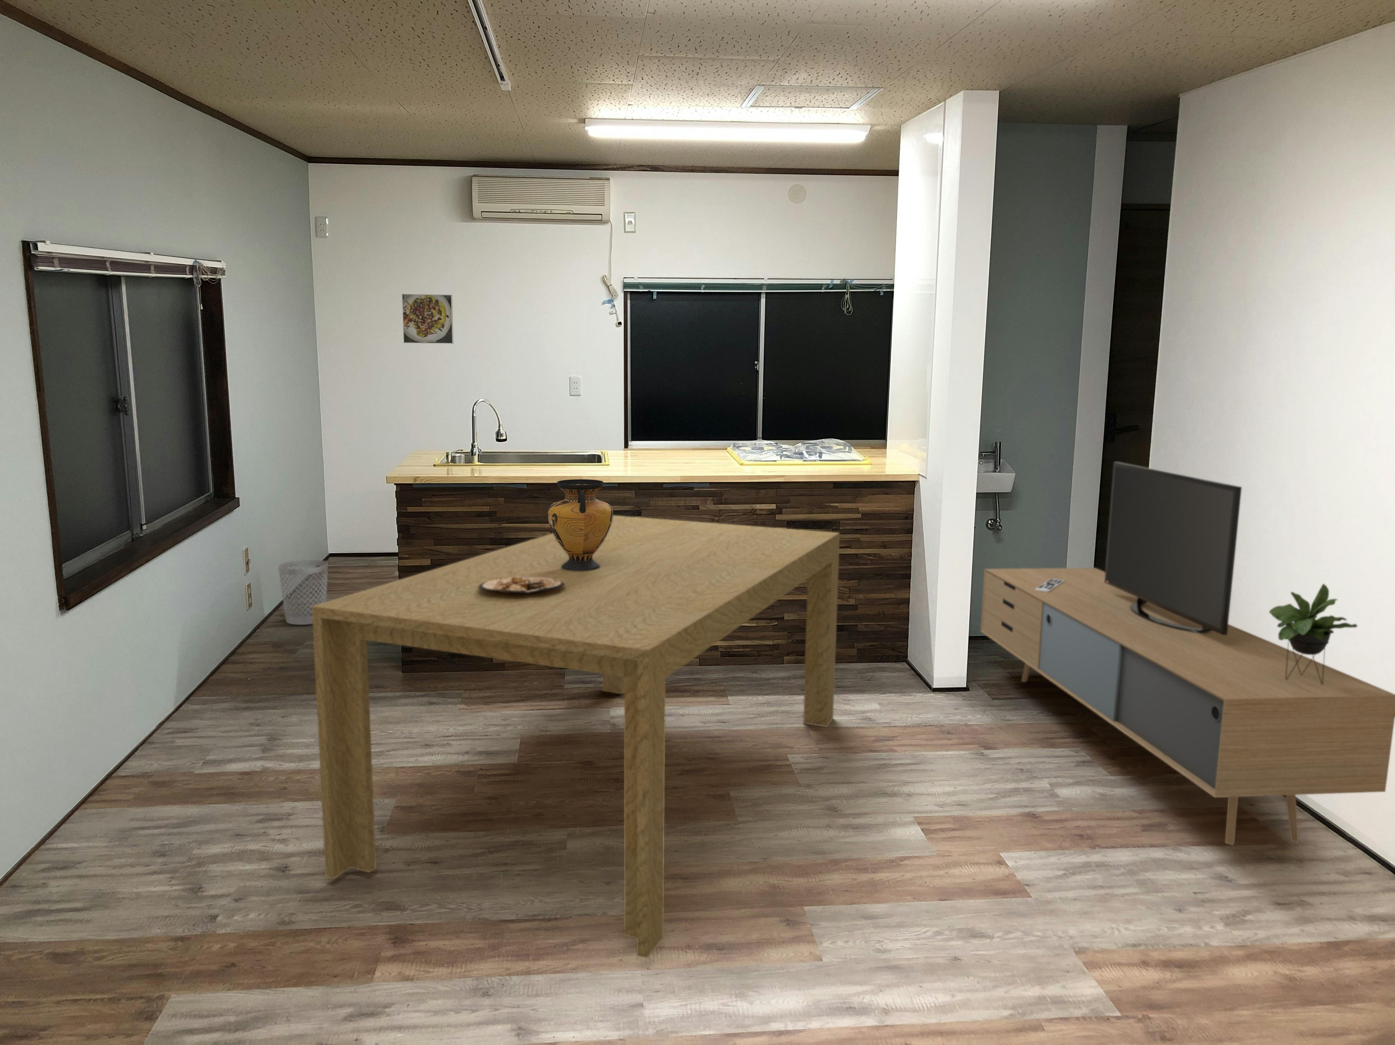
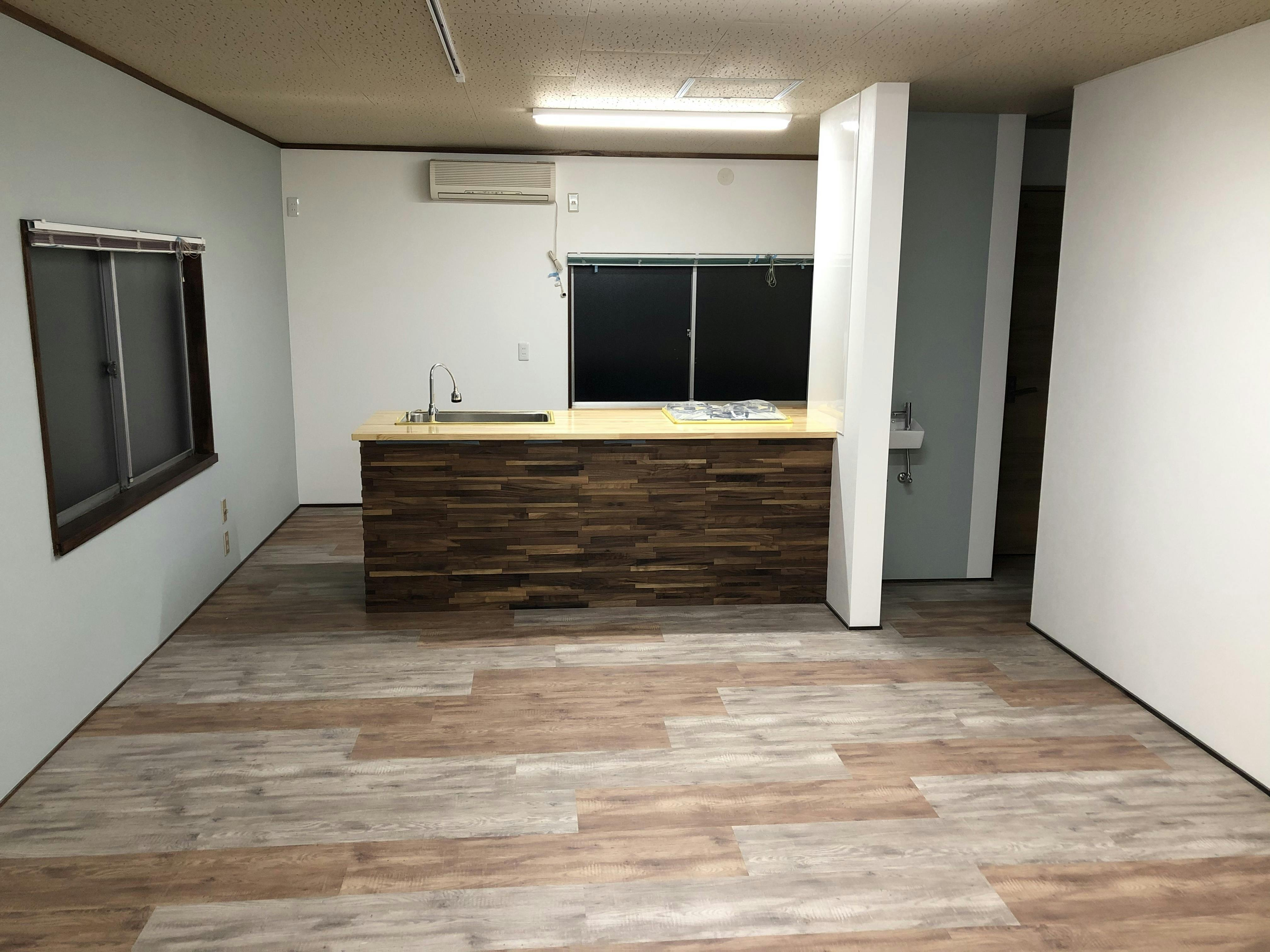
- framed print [401,293,454,345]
- media console [980,462,1395,845]
- food plate [478,576,565,593]
- wastebasket [278,560,328,625]
- dining table [312,515,840,959]
- vase [547,479,613,571]
